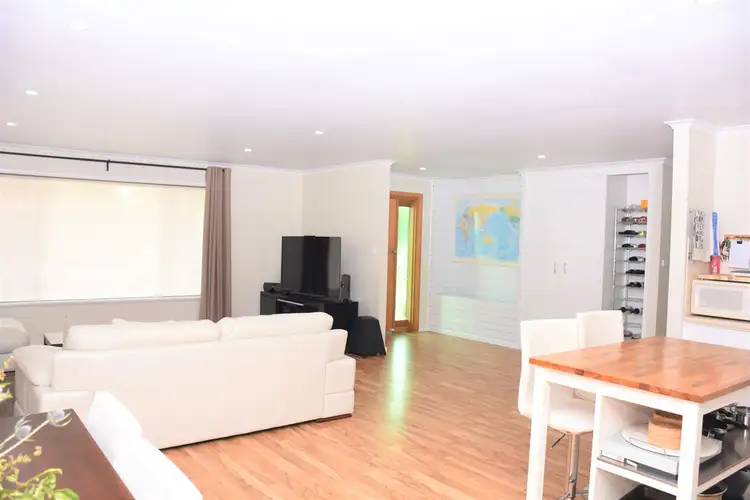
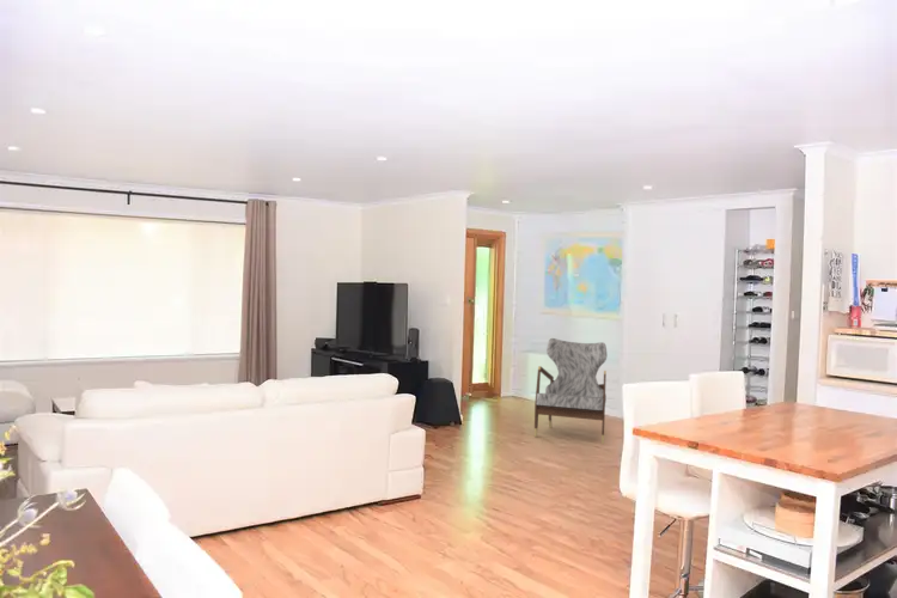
+ armchair [533,337,608,445]
